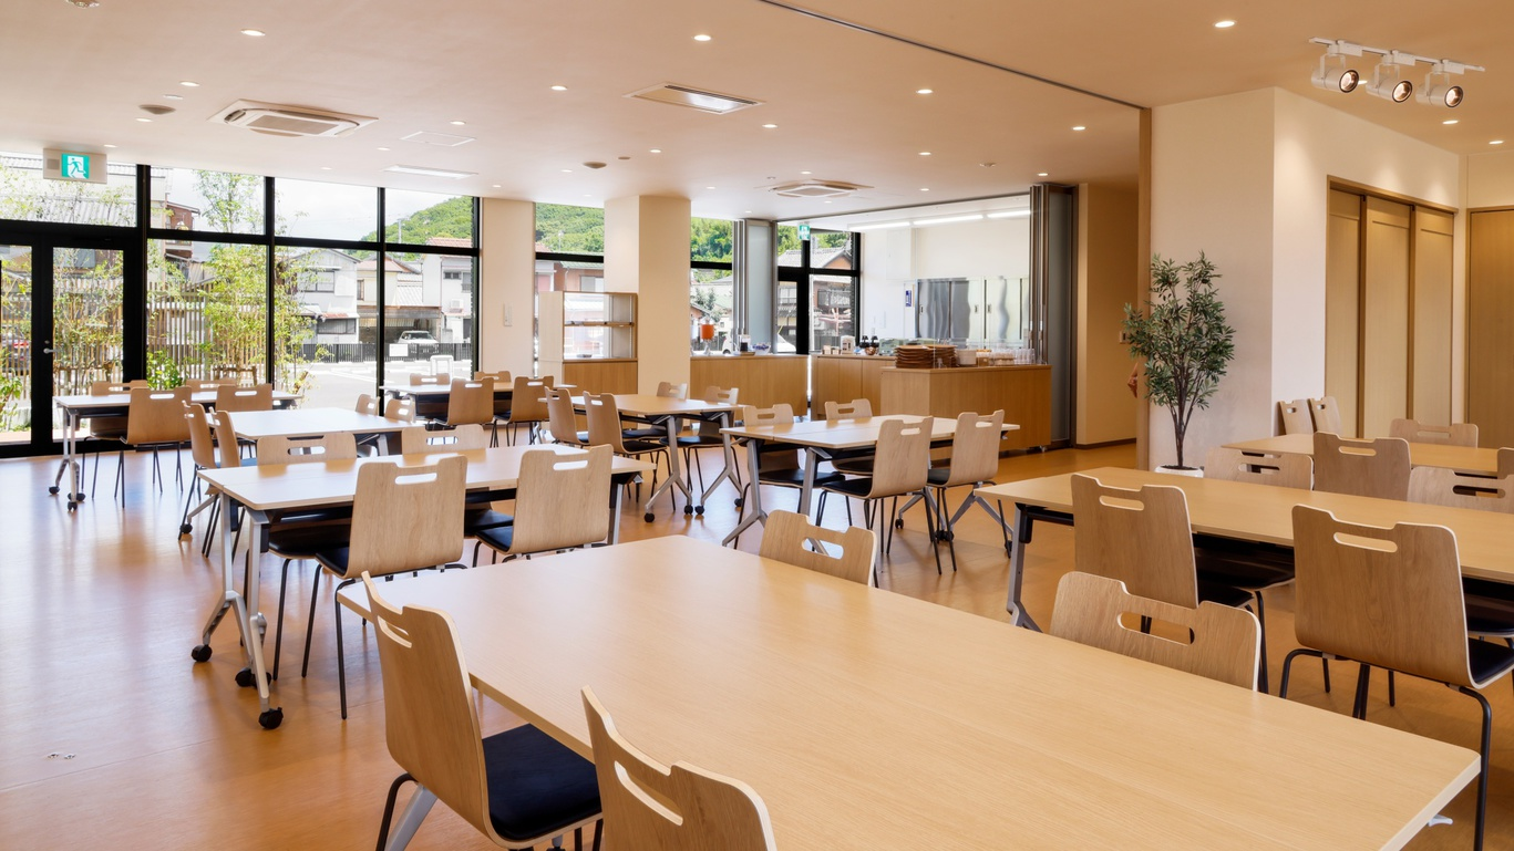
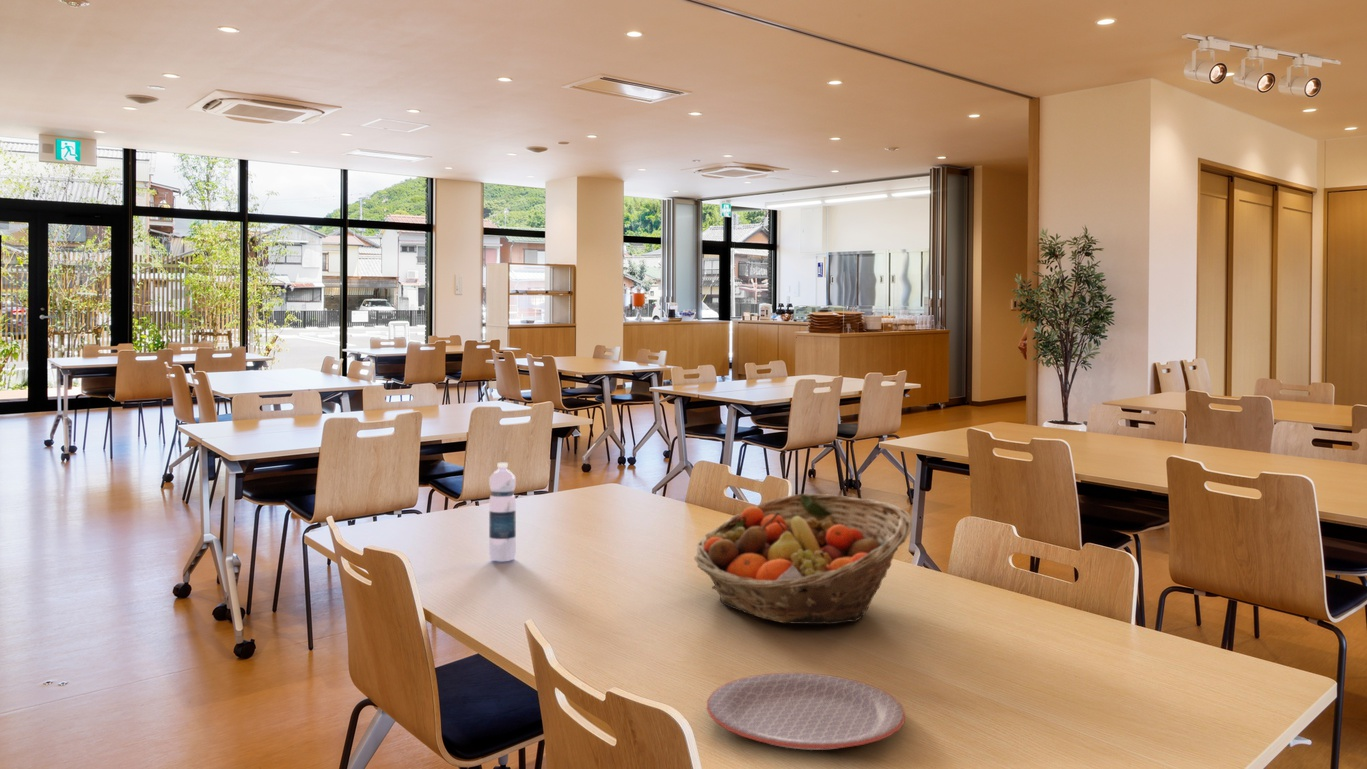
+ plate [706,672,906,751]
+ fruit basket [693,493,913,625]
+ water bottle [488,462,517,562]
